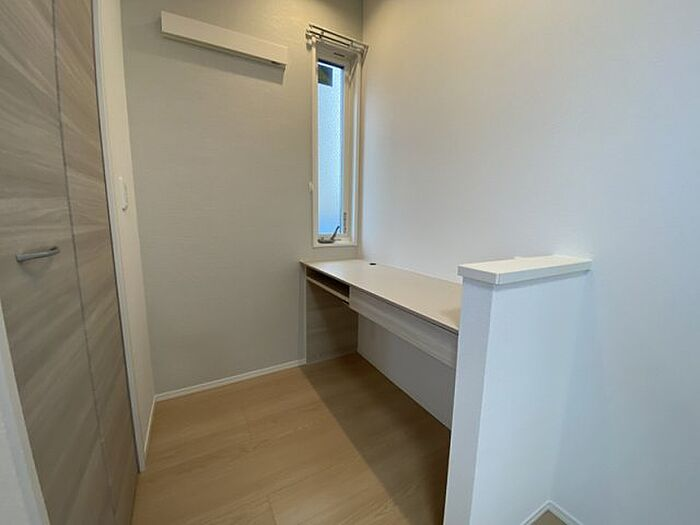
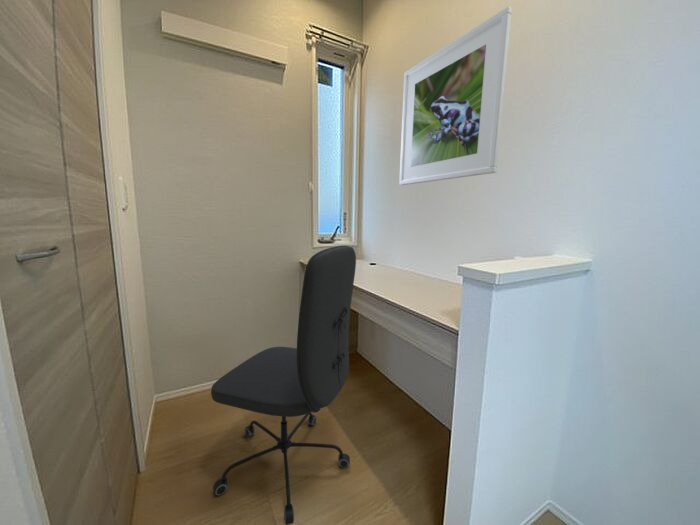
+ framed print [398,5,513,186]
+ office chair [210,245,357,525]
